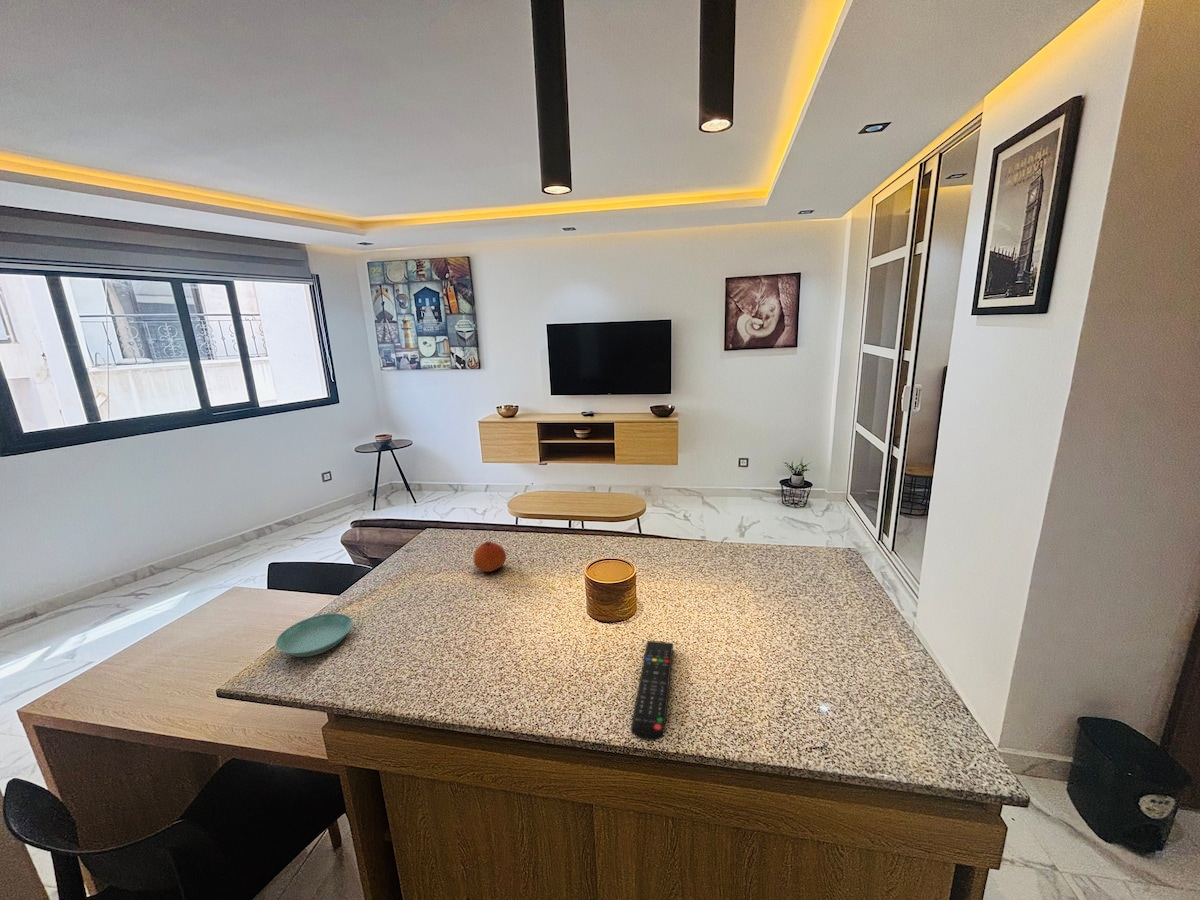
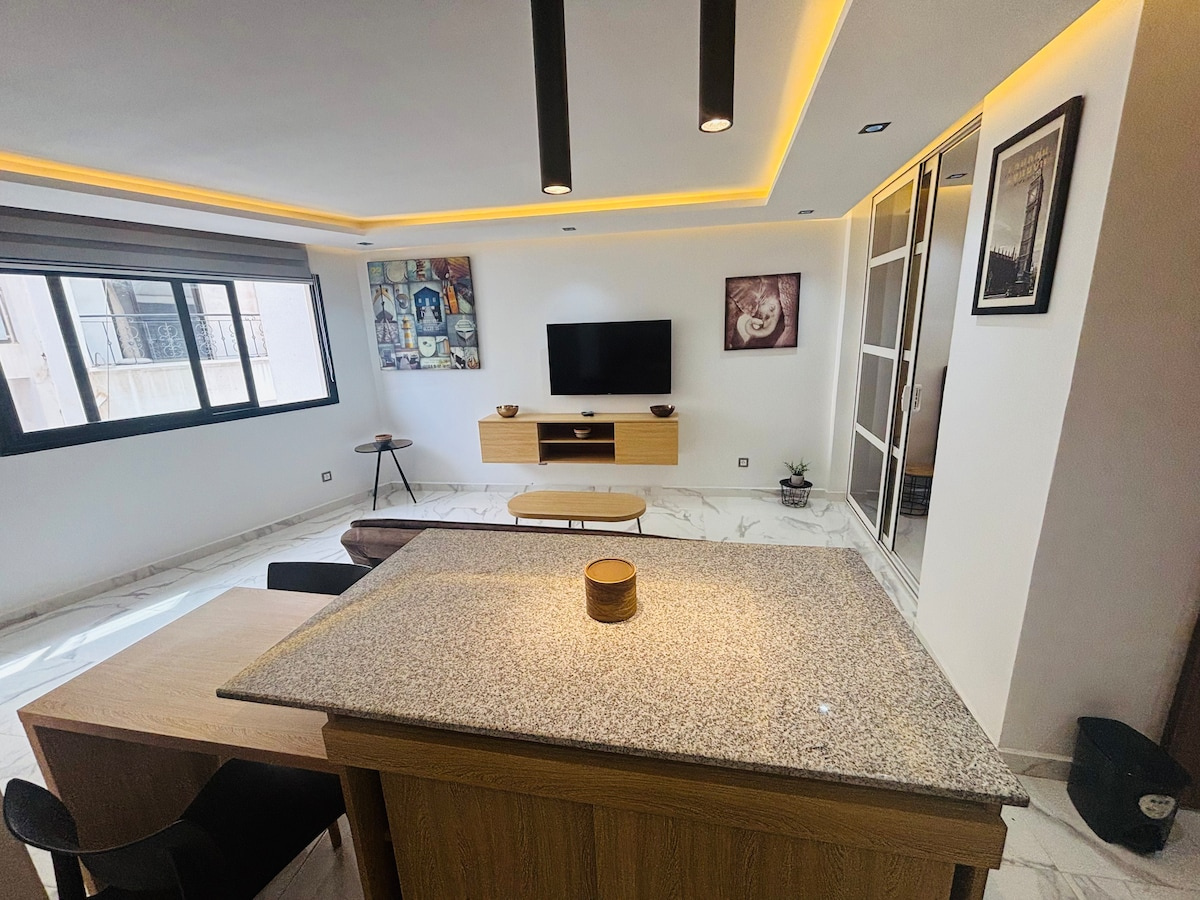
- fruit [473,541,507,573]
- remote control [630,640,674,742]
- saucer [274,612,354,658]
